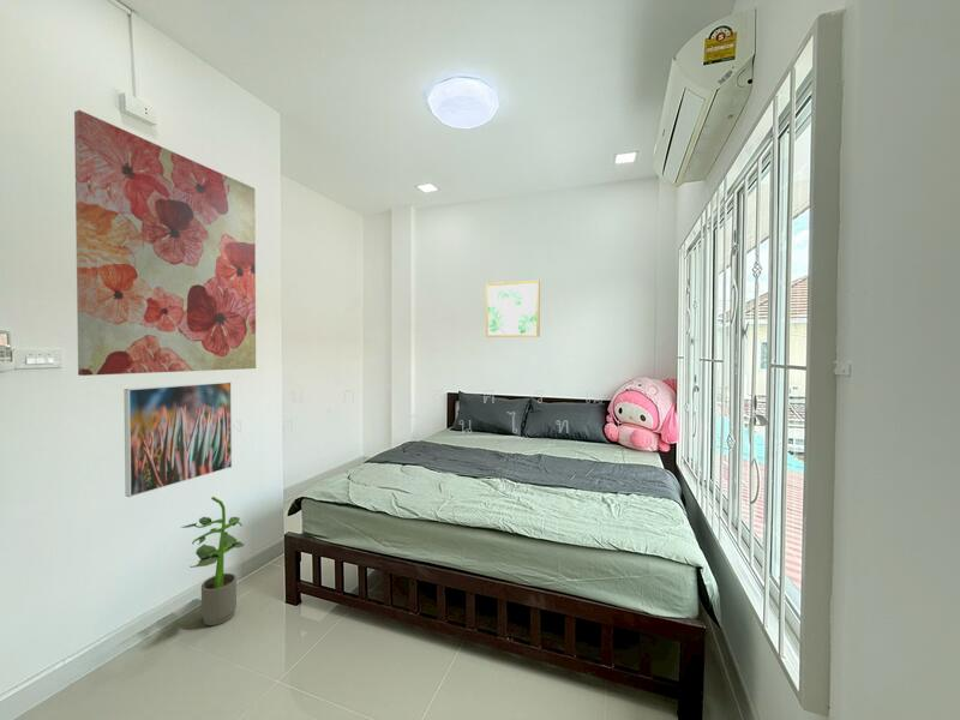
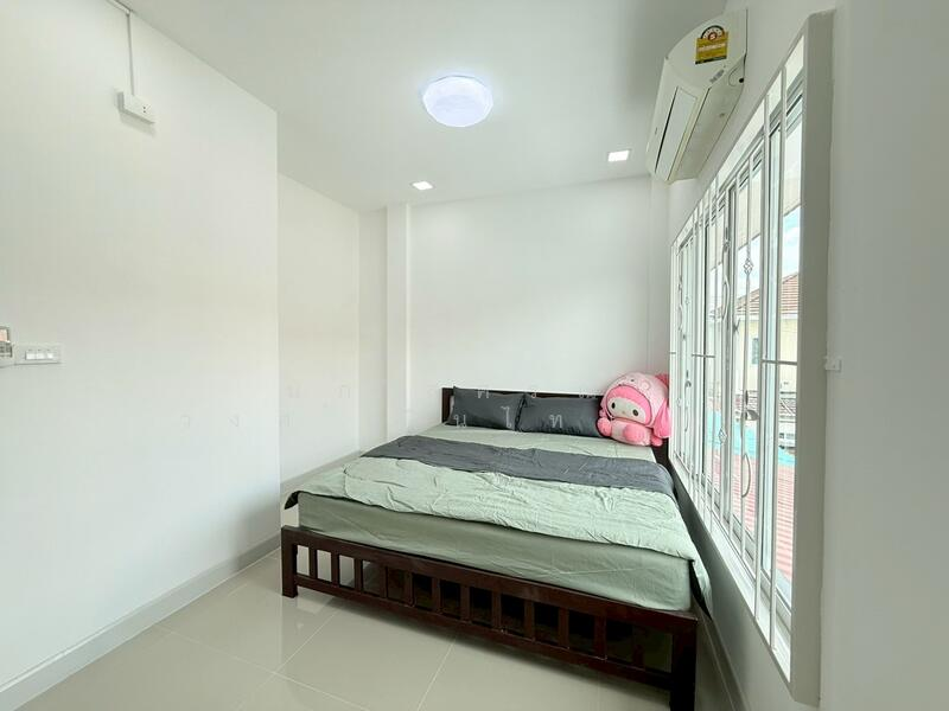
- potted plant [180,496,245,626]
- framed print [122,380,233,498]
- wall art [485,280,541,338]
- wall art [73,109,257,377]
